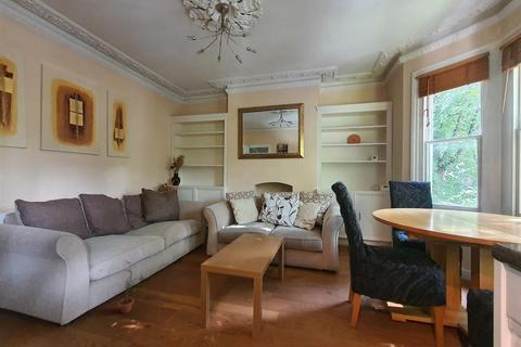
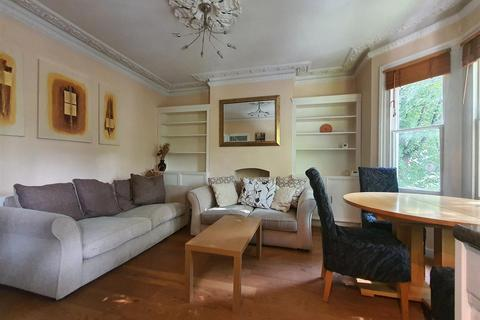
- potted plant [116,259,145,314]
